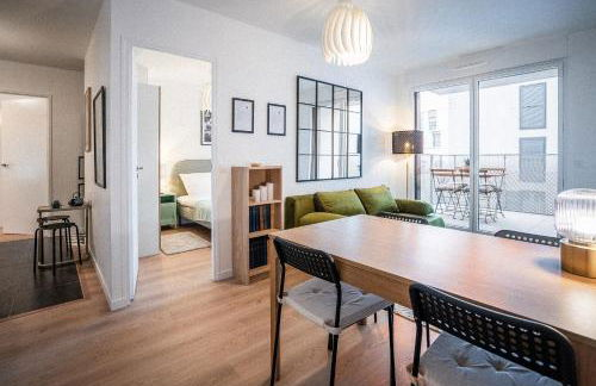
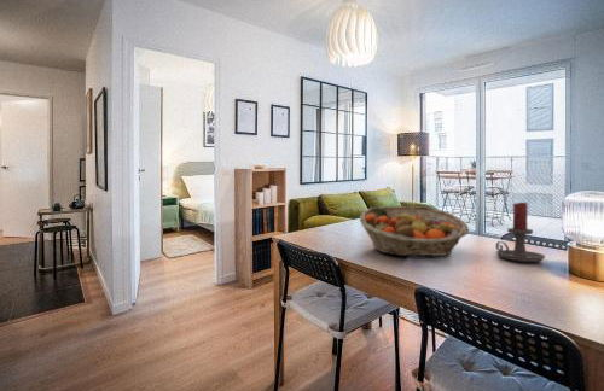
+ candle holder [494,202,546,263]
+ fruit basket [359,205,470,257]
